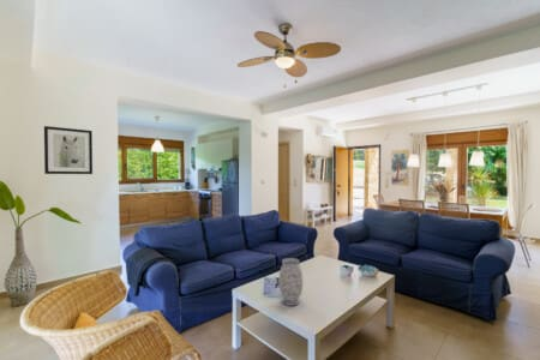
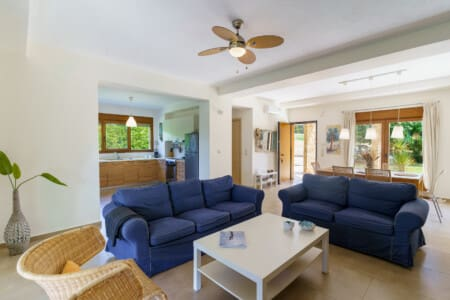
- wall art [43,125,94,175]
- vase [278,257,304,307]
